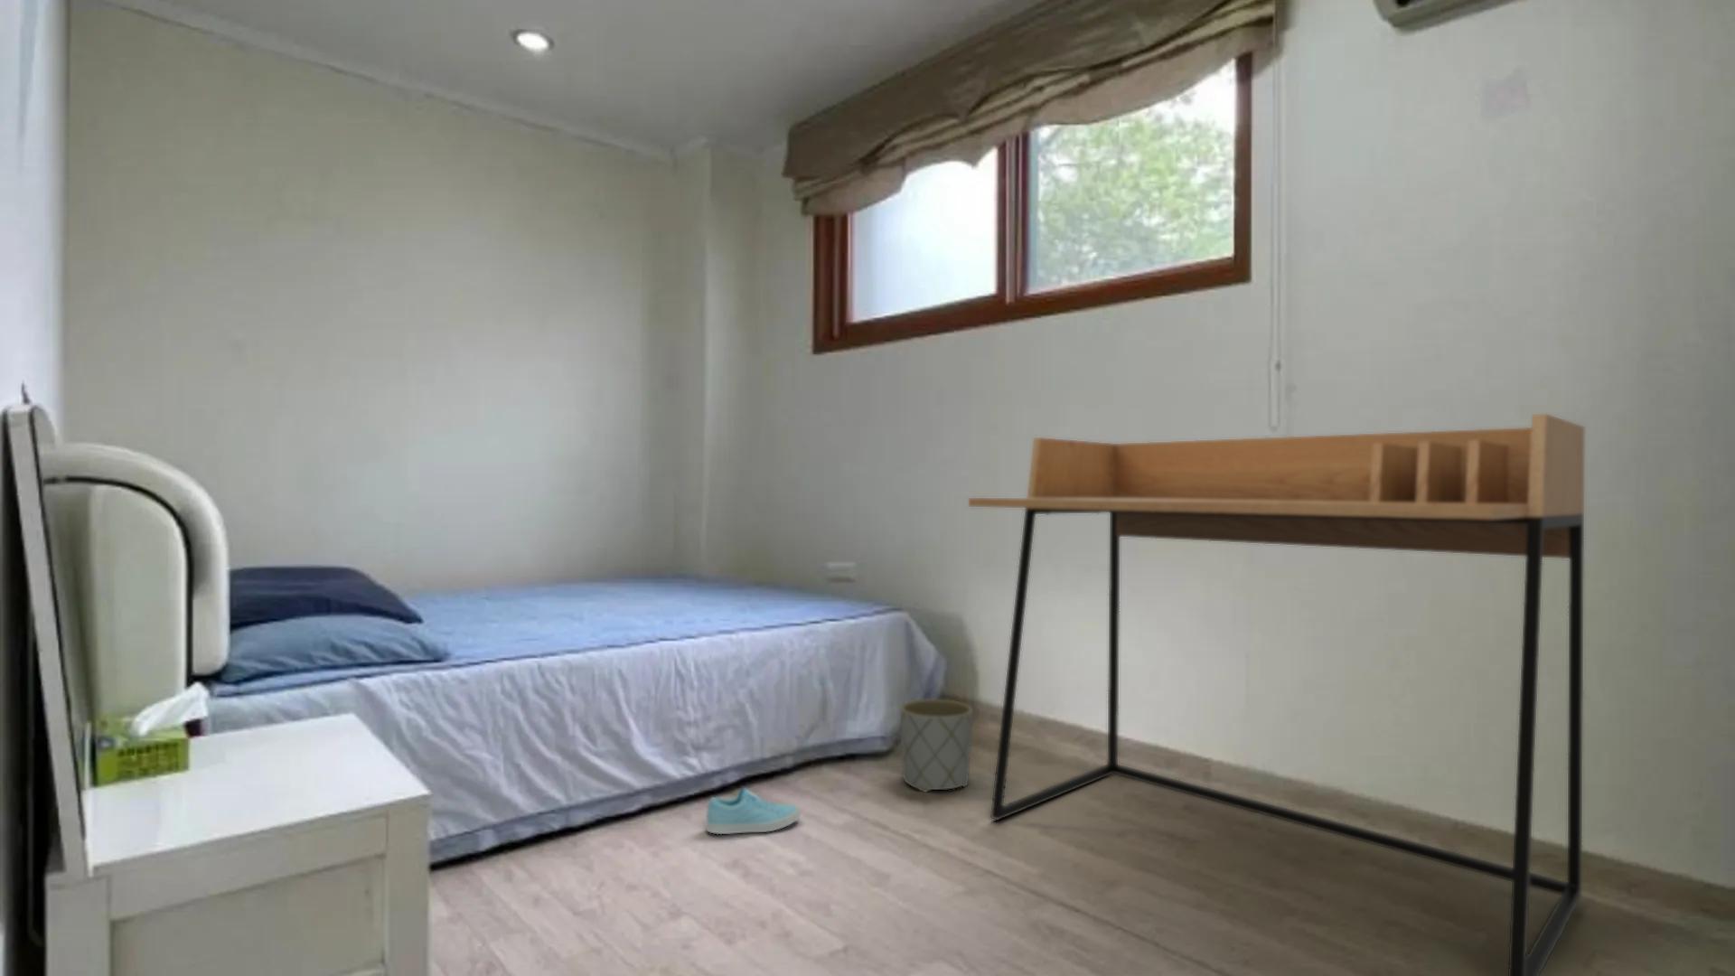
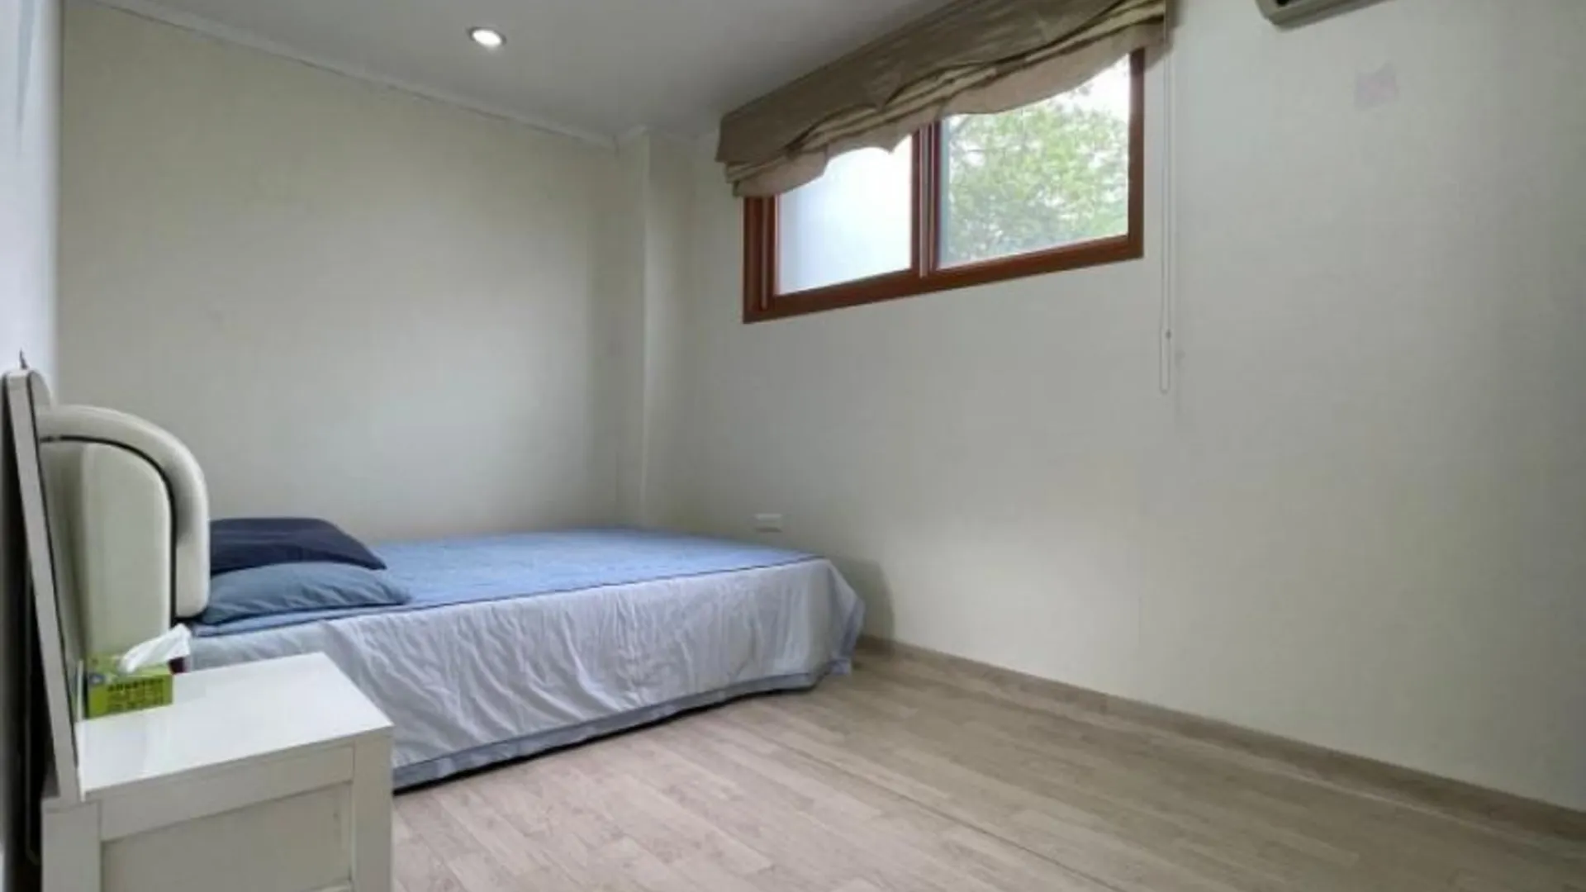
- desk [968,414,1586,976]
- sneaker [704,788,802,835]
- planter [900,698,974,794]
